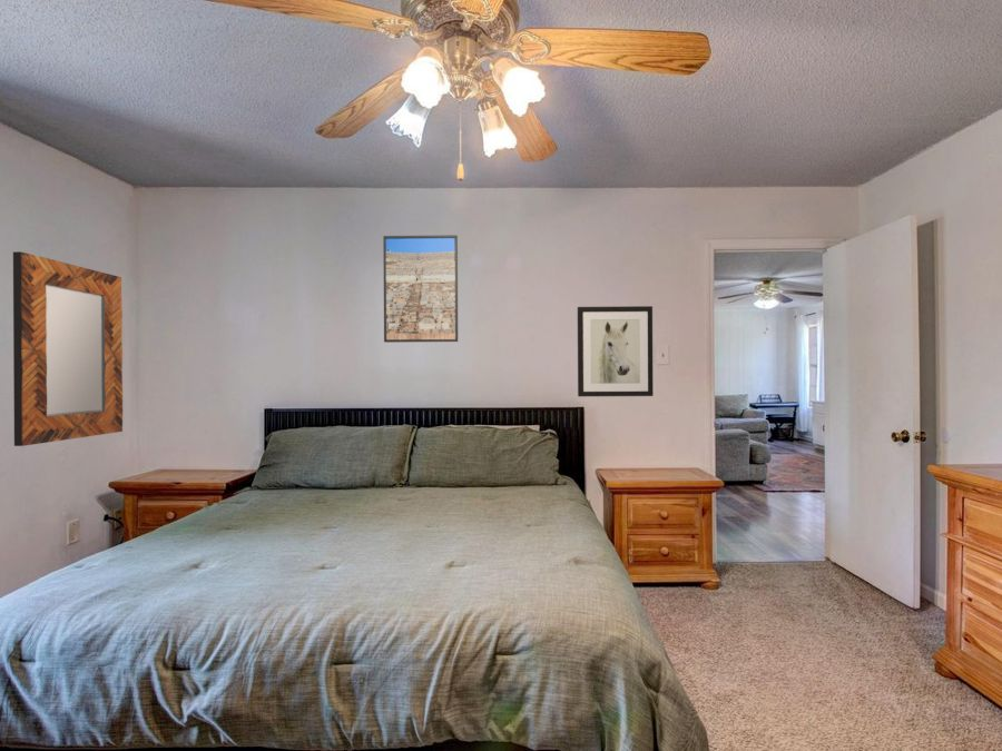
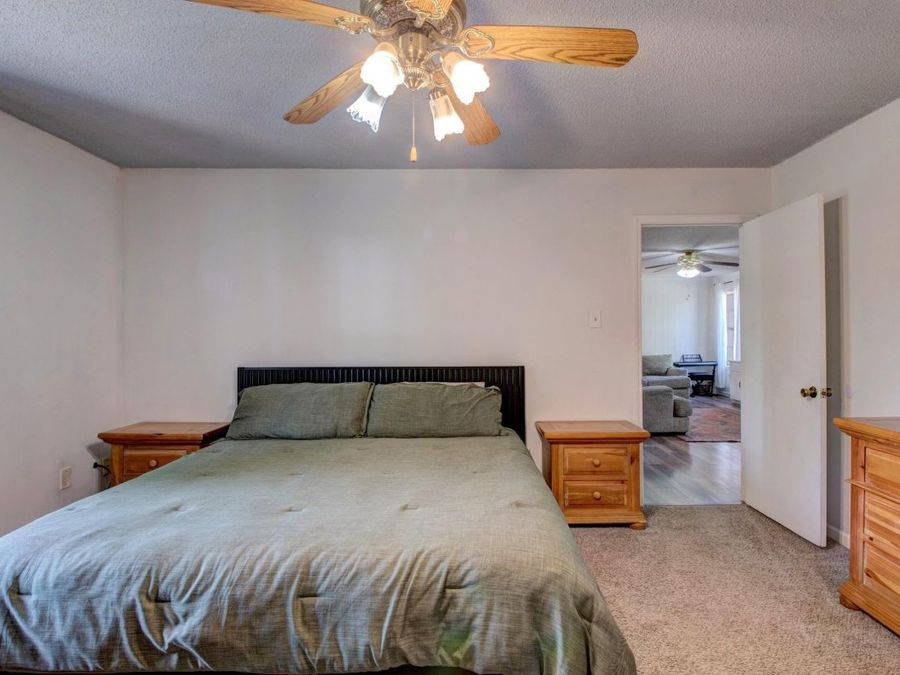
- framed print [382,234,459,344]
- wall art [577,305,655,397]
- home mirror [12,250,124,447]
